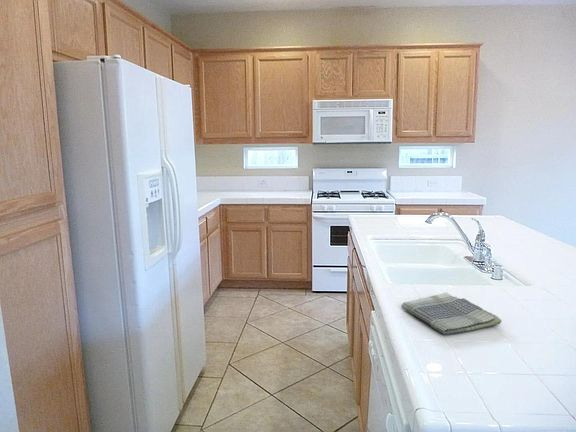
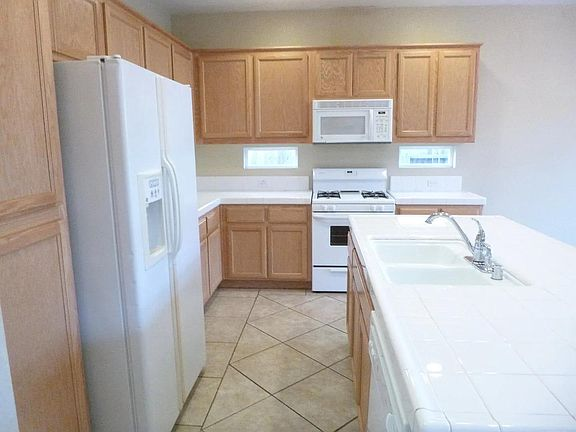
- dish towel [400,291,503,335]
